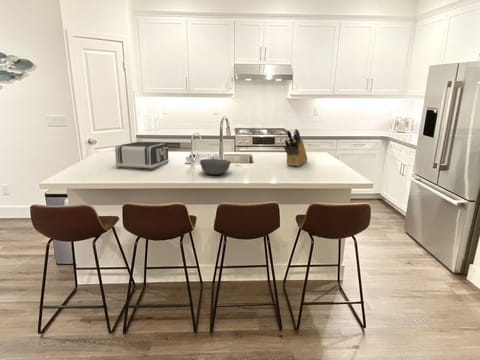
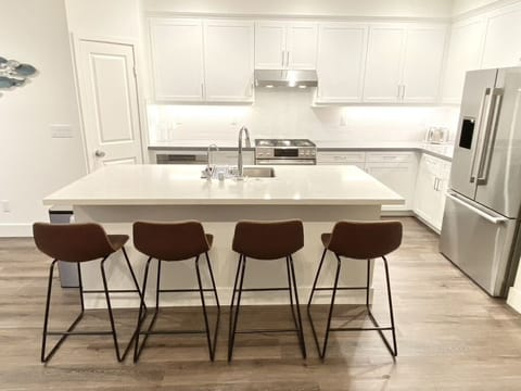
- knife block [283,128,308,167]
- toaster [114,141,170,170]
- bowl [199,158,232,176]
